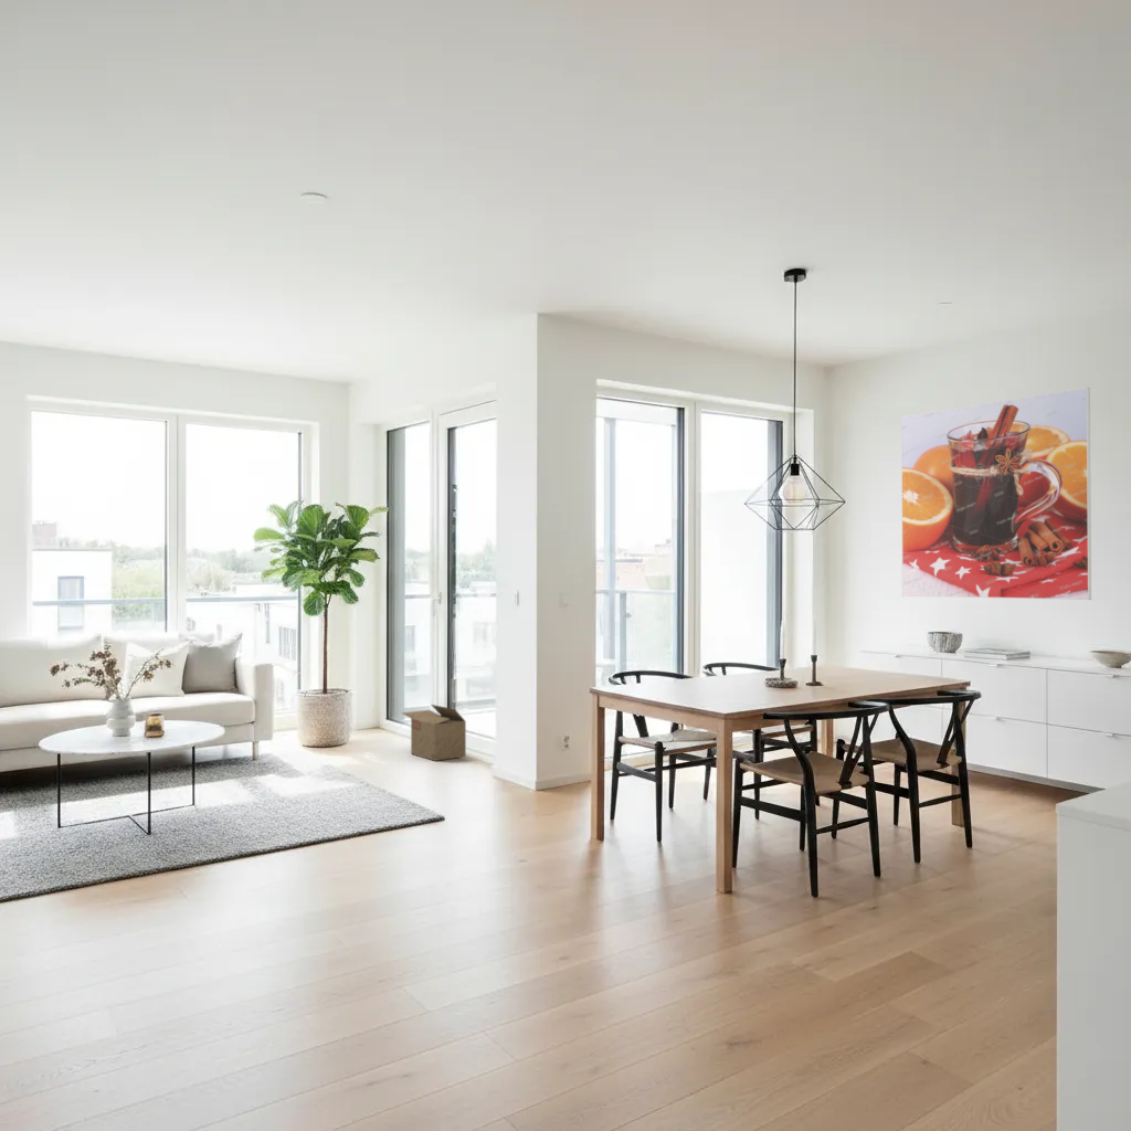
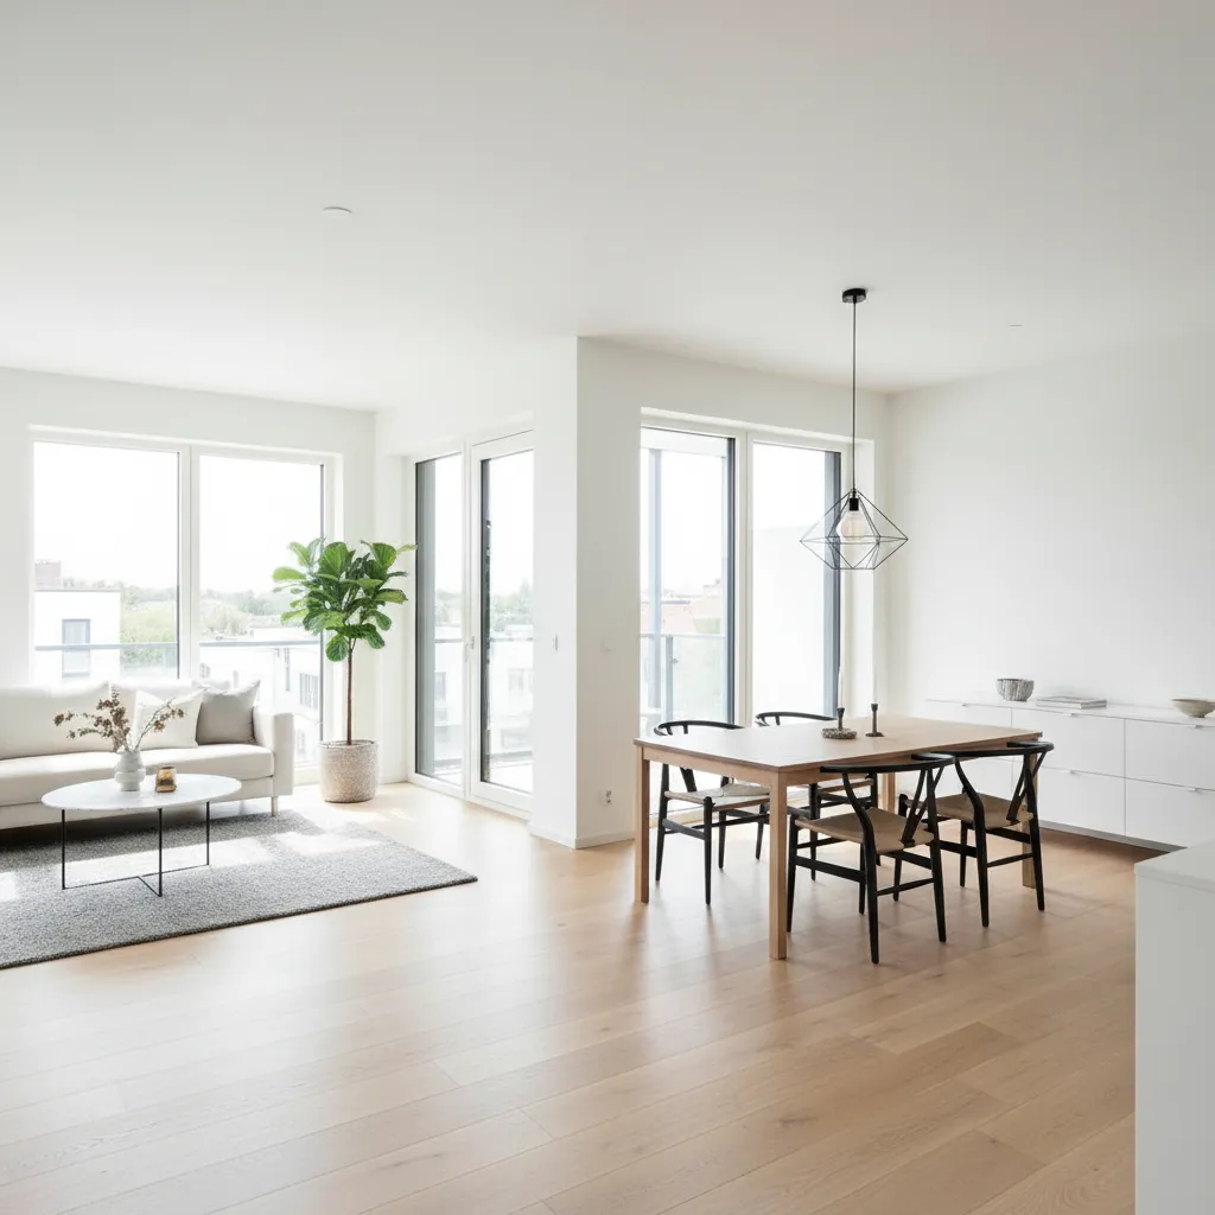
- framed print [900,387,1092,601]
- cardboard box [400,704,467,762]
